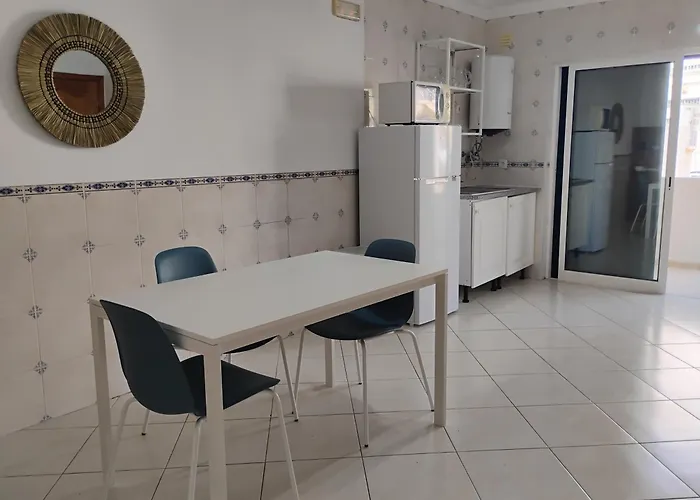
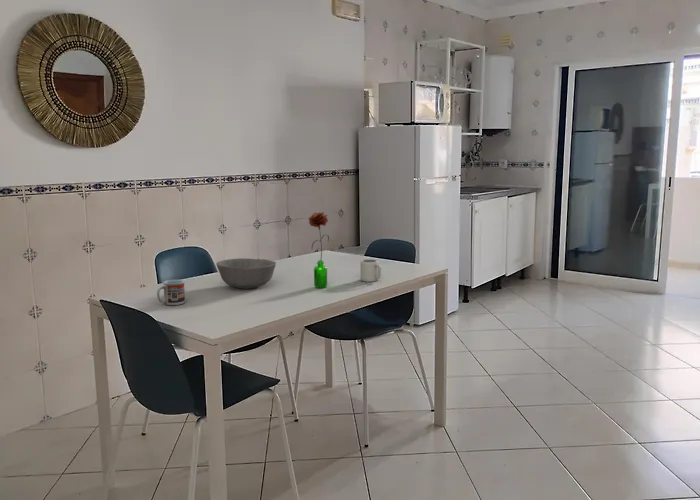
+ cup [359,258,382,283]
+ bowl [216,258,277,289]
+ cup [156,279,186,306]
+ flower [308,211,330,289]
